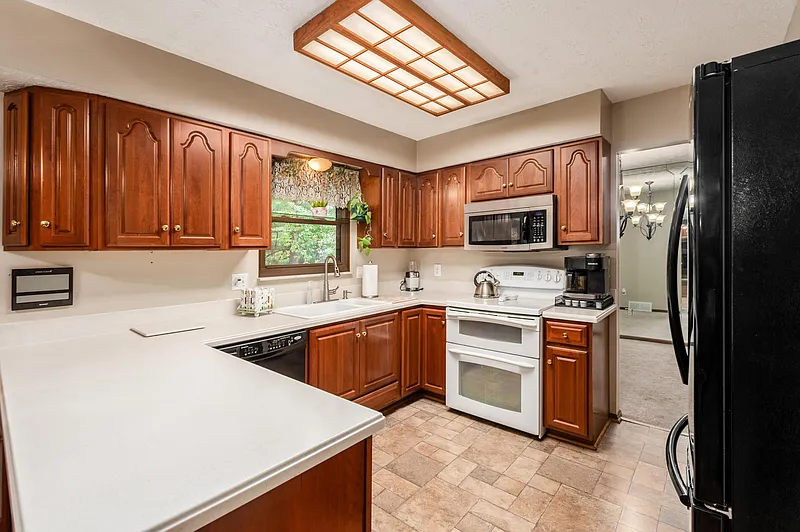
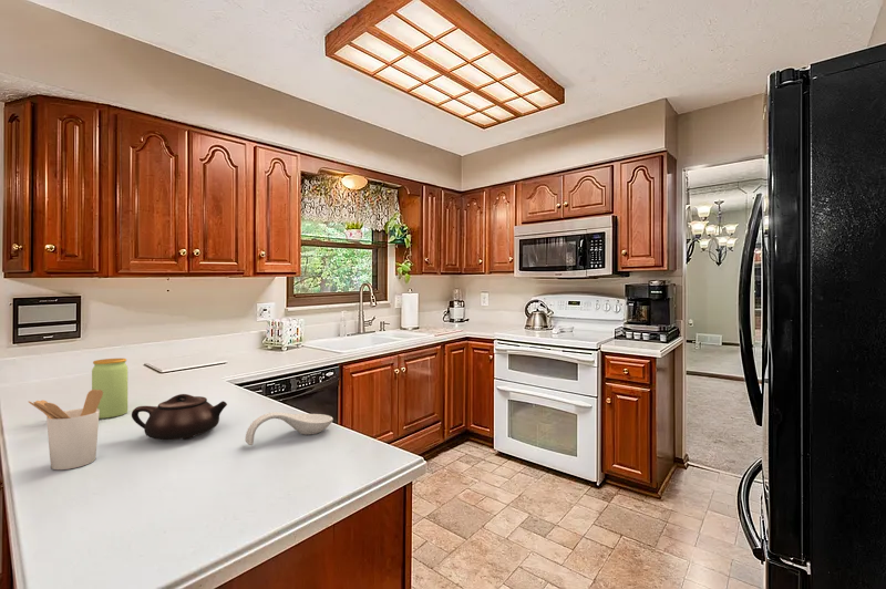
+ utensil holder [28,389,103,471]
+ teapot [131,393,228,442]
+ jar [91,358,128,420]
+ spoon rest [244,411,334,446]
